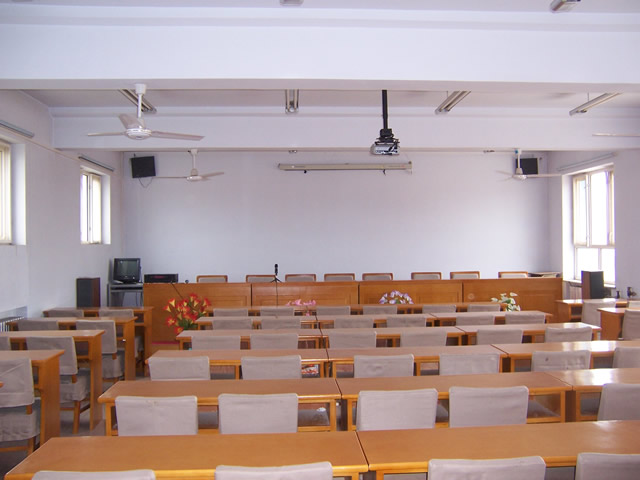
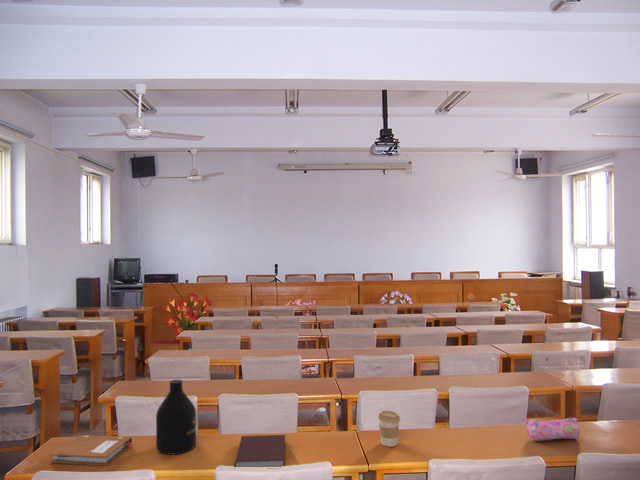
+ pencil case [525,417,580,442]
+ notebook [233,434,286,468]
+ coffee cup [377,410,401,448]
+ bottle [155,379,197,456]
+ notebook [49,434,133,466]
